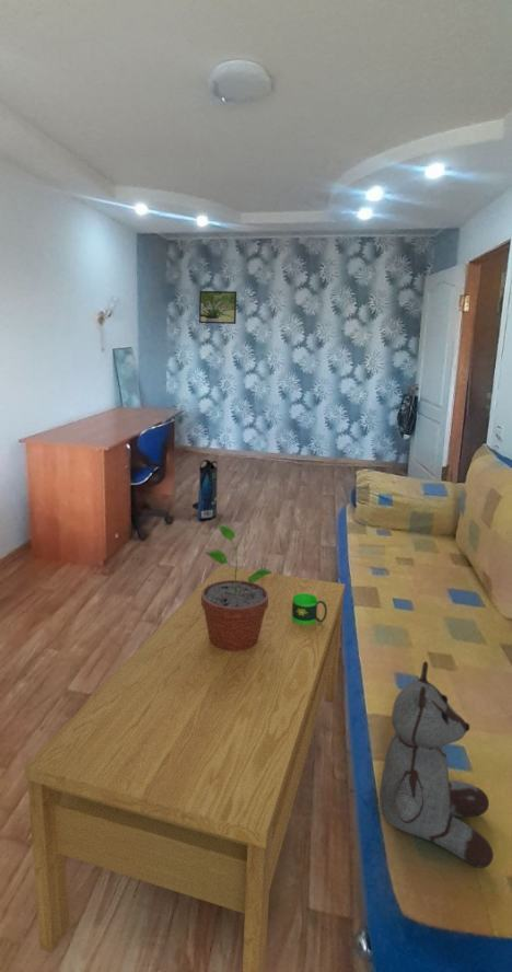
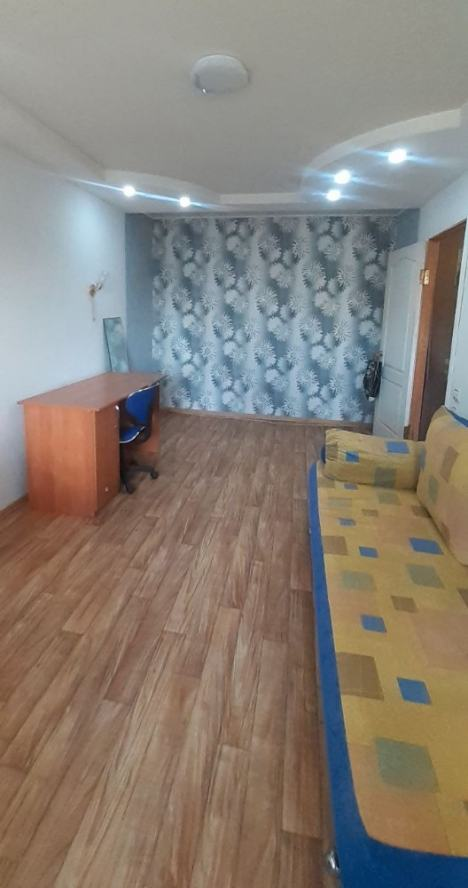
- stuffed bear [379,660,494,869]
- potted plant [201,523,274,651]
- coffee table [23,565,346,972]
- mug [292,593,327,625]
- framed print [198,290,237,325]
- pouch [191,459,219,522]
